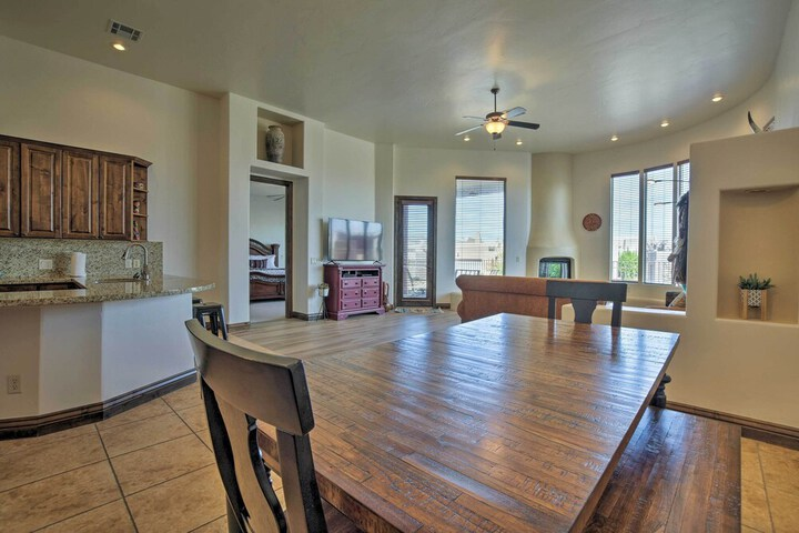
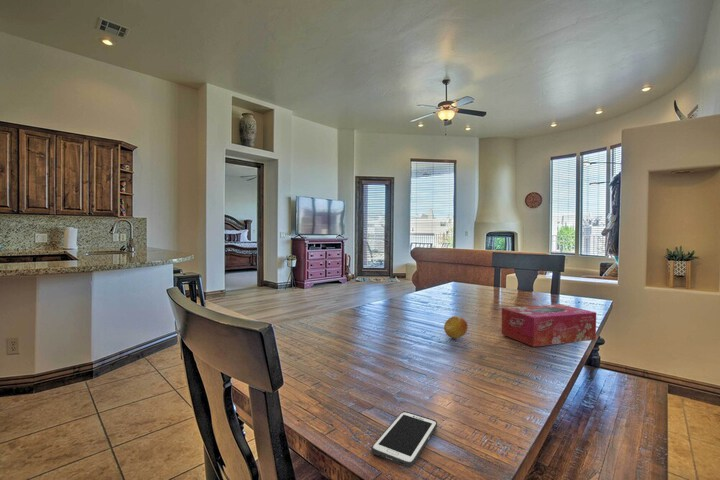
+ tissue box [500,303,597,348]
+ fruit [443,315,469,339]
+ cell phone [371,410,438,468]
